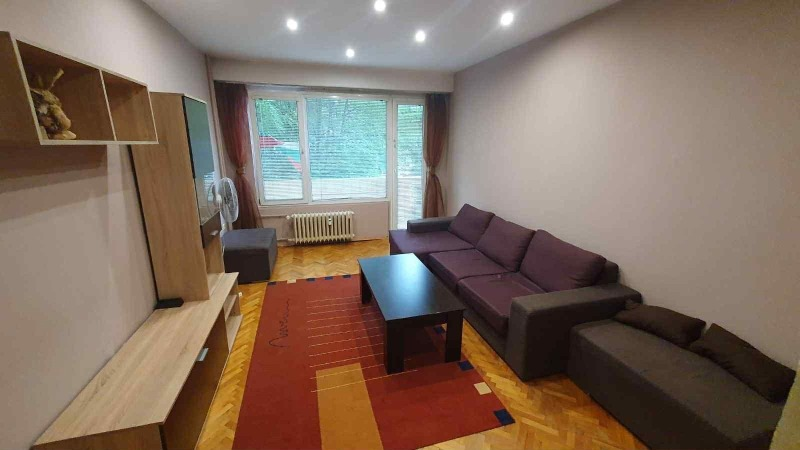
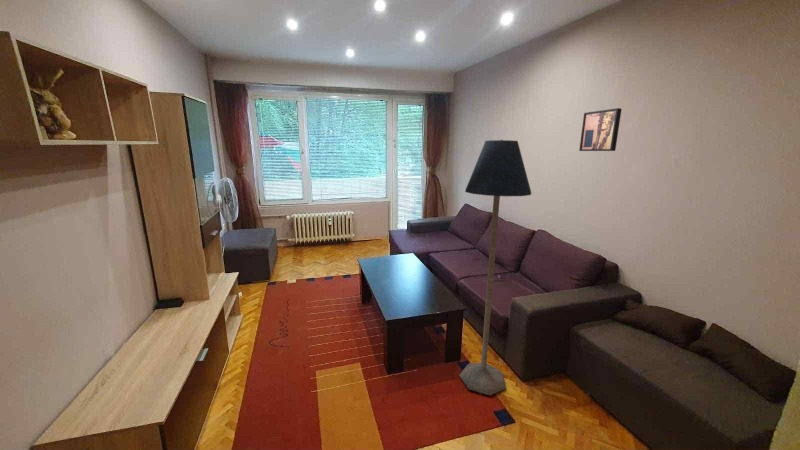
+ wall art [578,107,623,152]
+ floor lamp [458,139,533,396]
